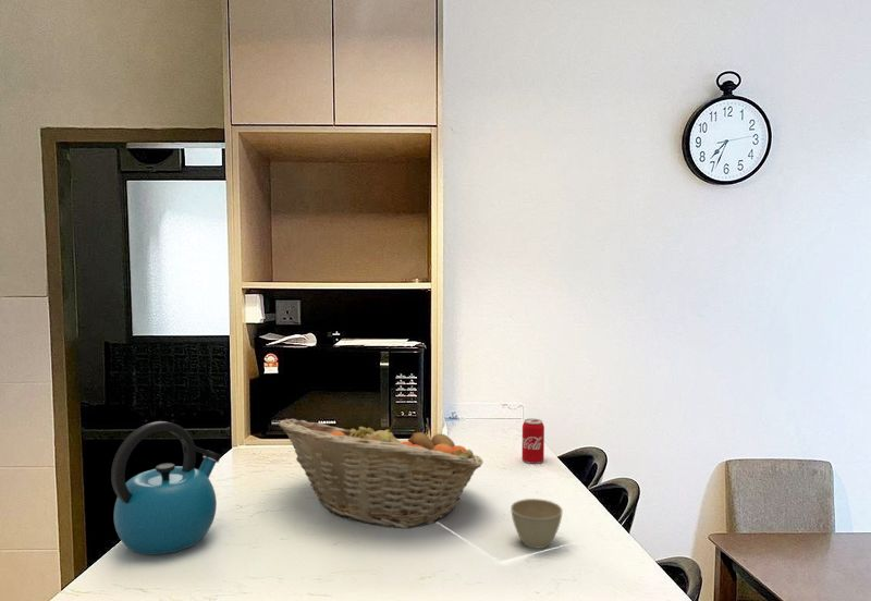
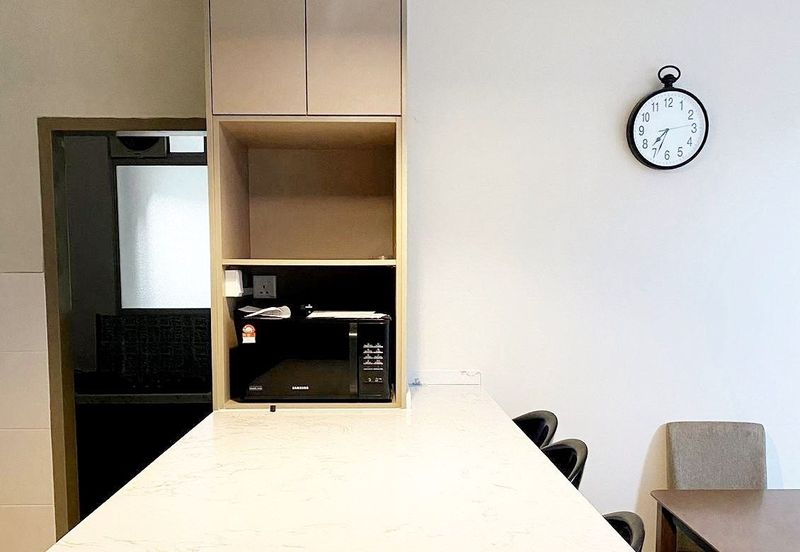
- beverage can [522,418,545,465]
- flower pot [510,498,564,550]
- fruit basket [277,418,484,529]
- kettle [110,420,222,555]
